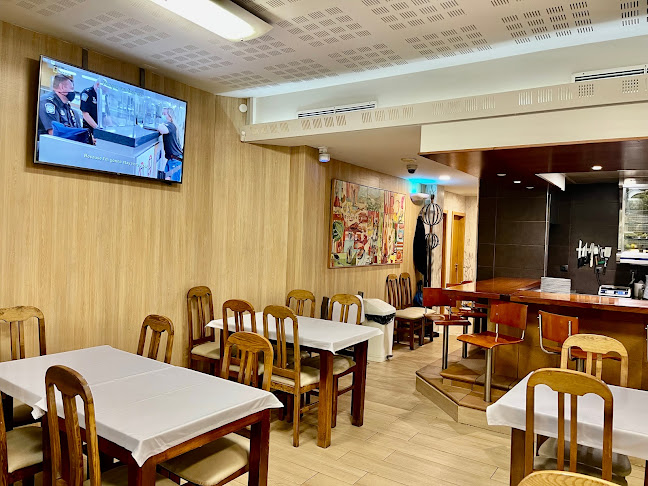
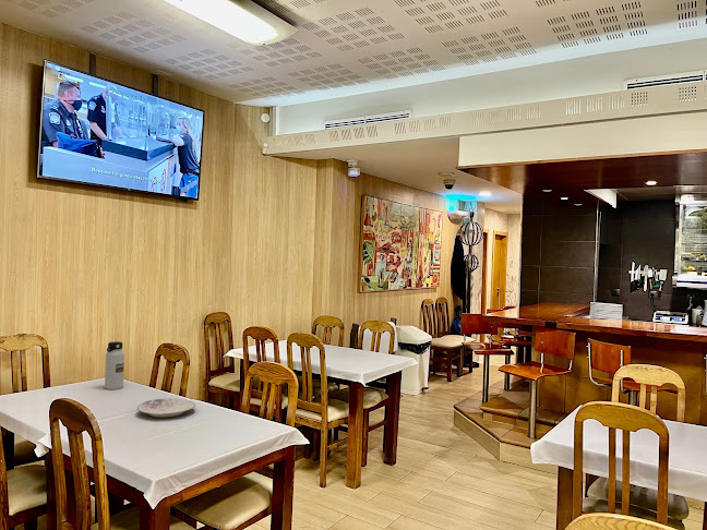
+ water bottle [104,340,125,390]
+ plate [136,398,196,418]
